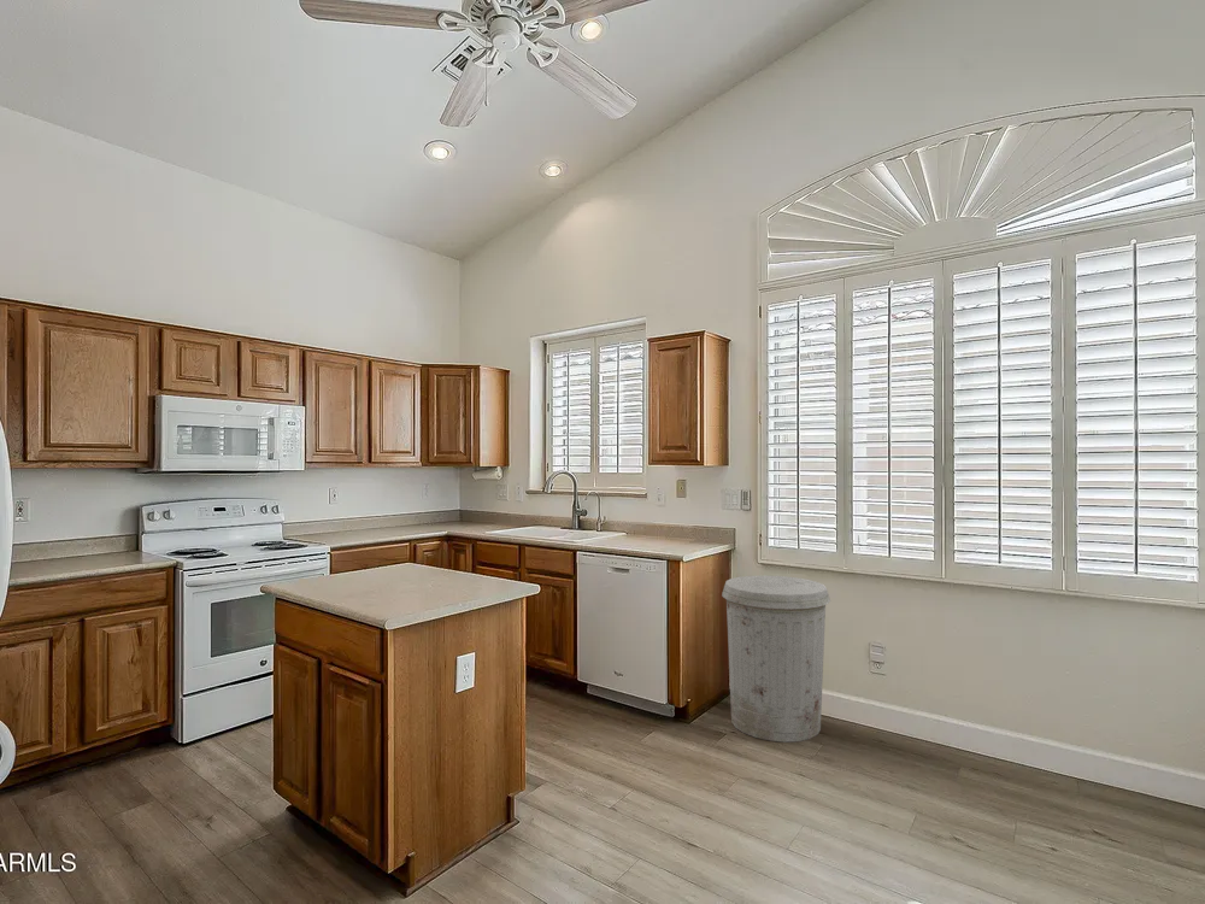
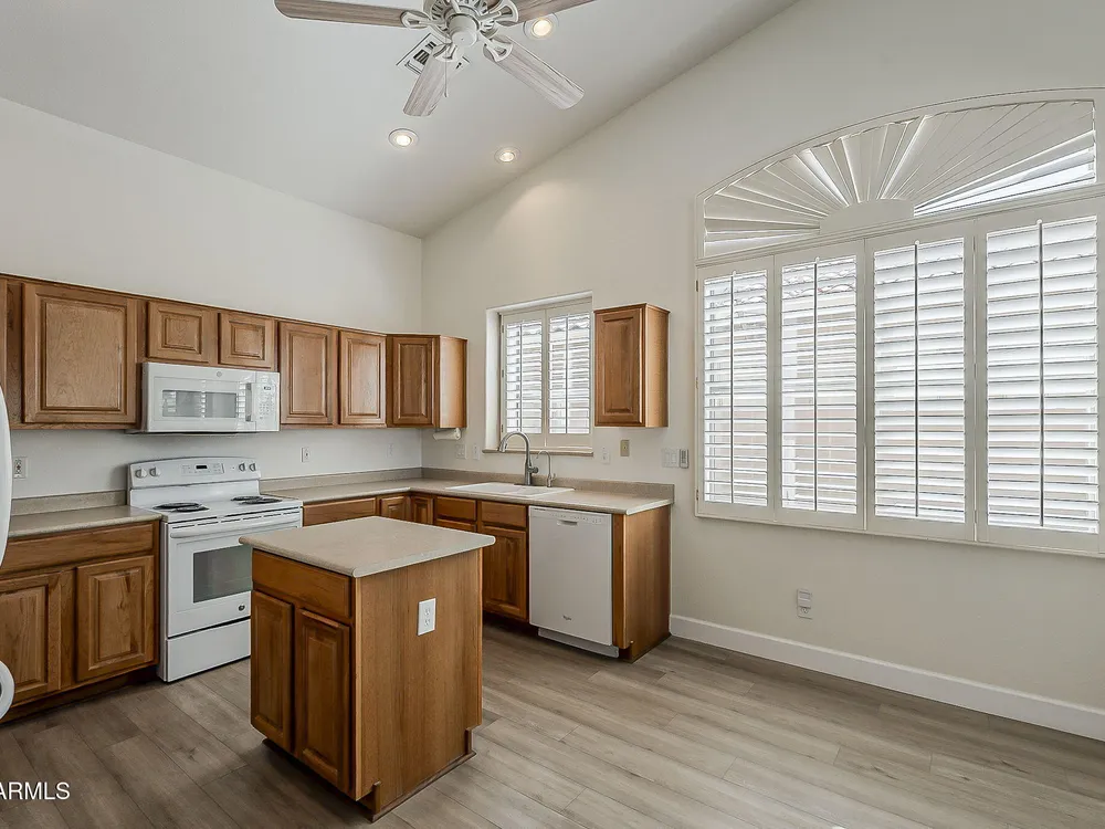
- trash can [721,575,831,744]
